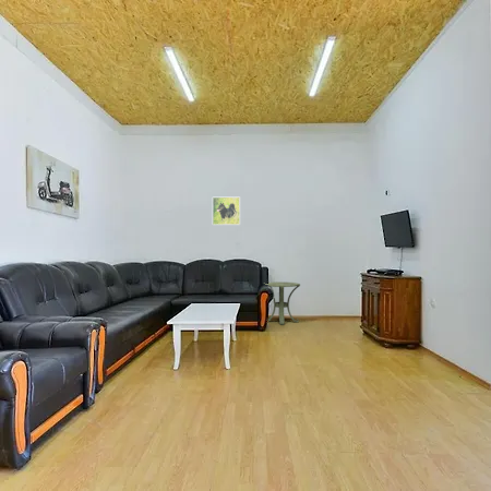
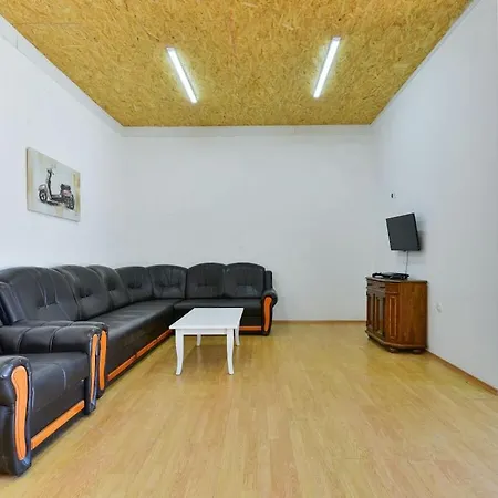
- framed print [212,196,241,226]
- side table [264,282,301,326]
